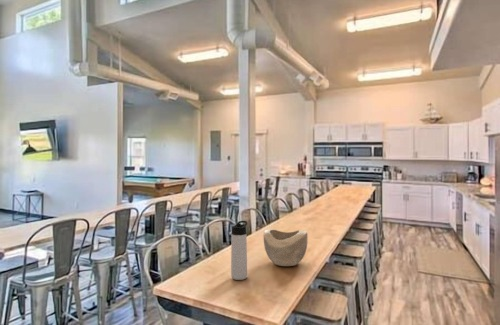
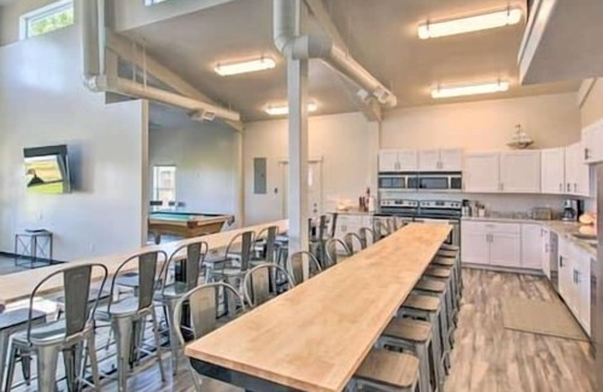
- decorative bowl [263,229,308,267]
- thermos bottle [230,220,248,281]
